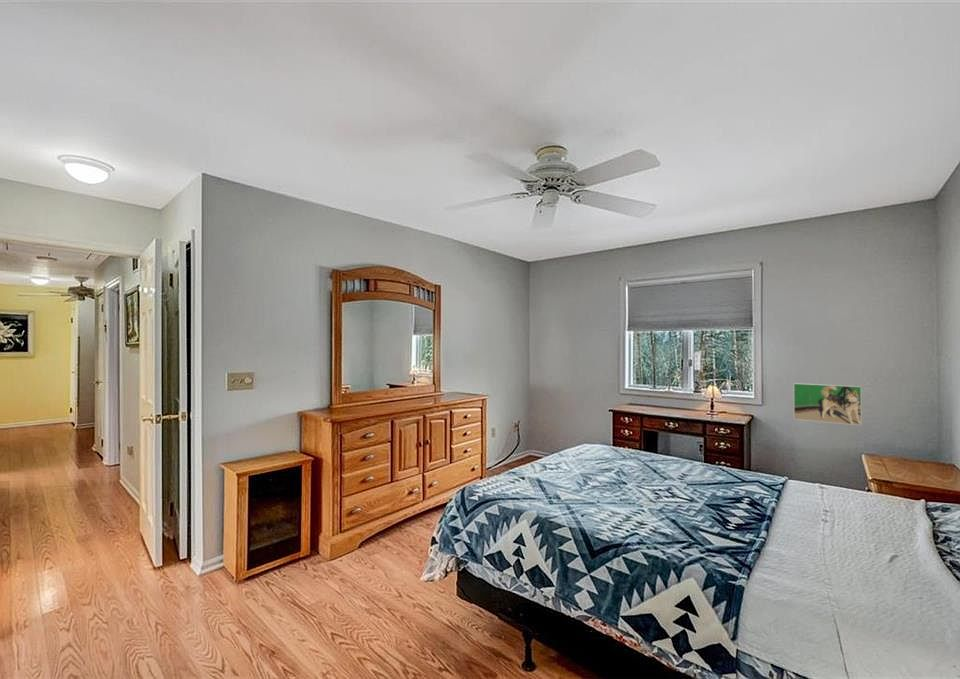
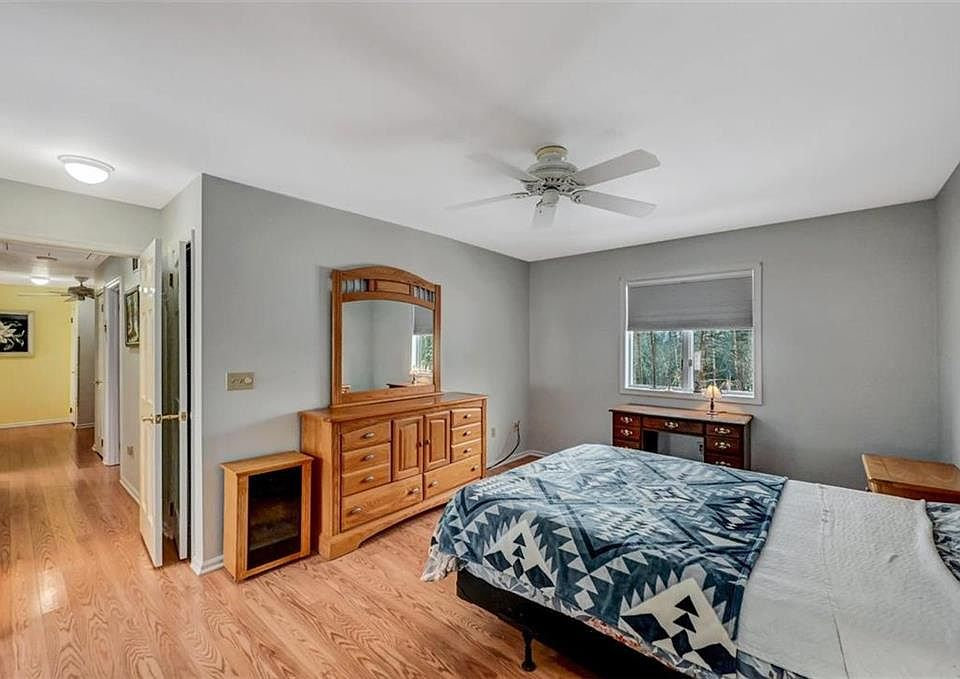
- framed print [793,382,863,427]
